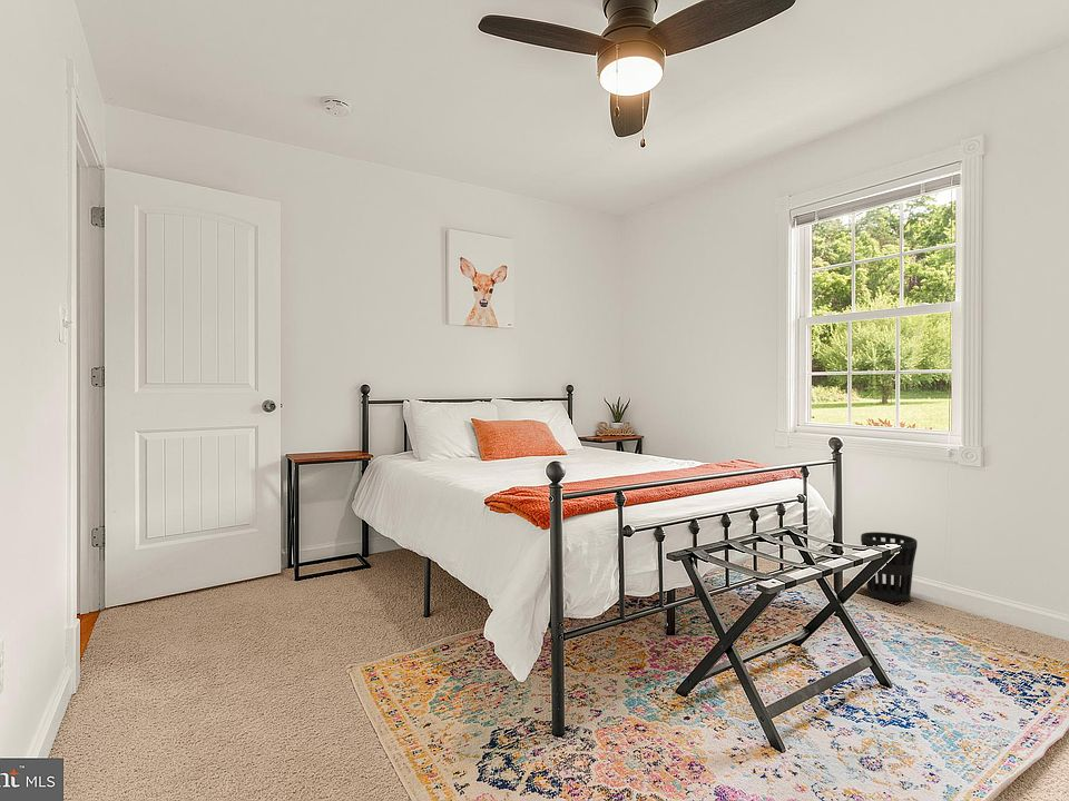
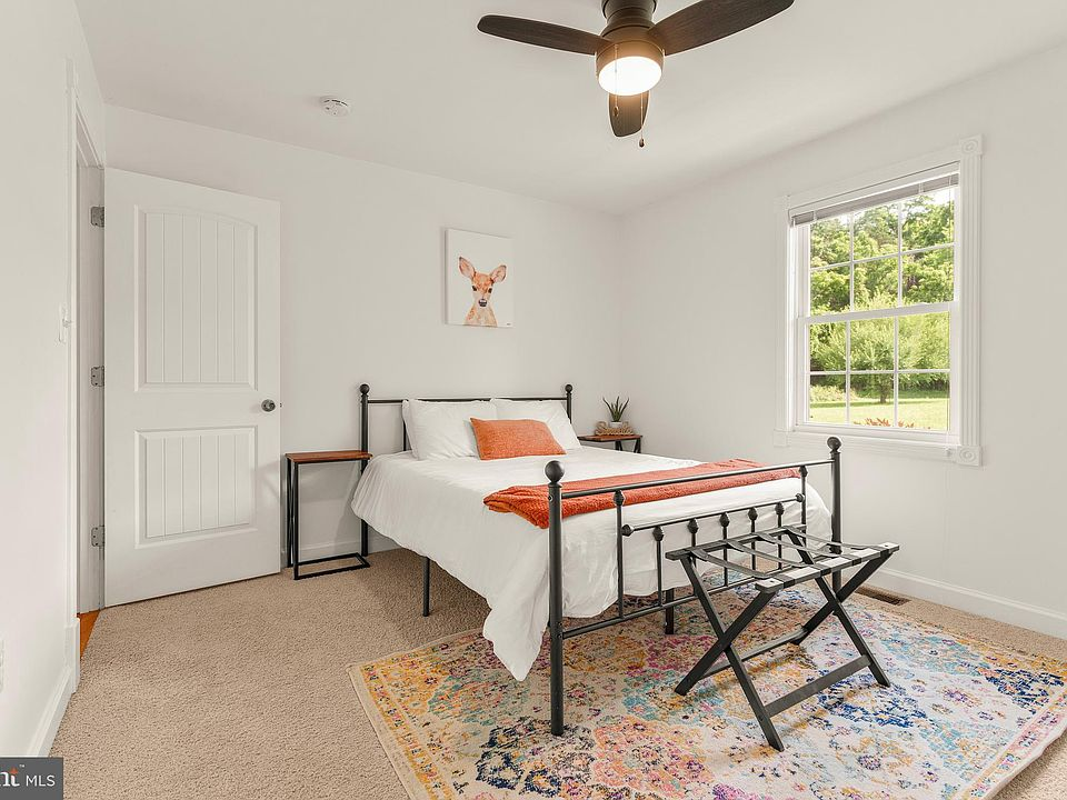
- wastebasket [860,531,919,602]
